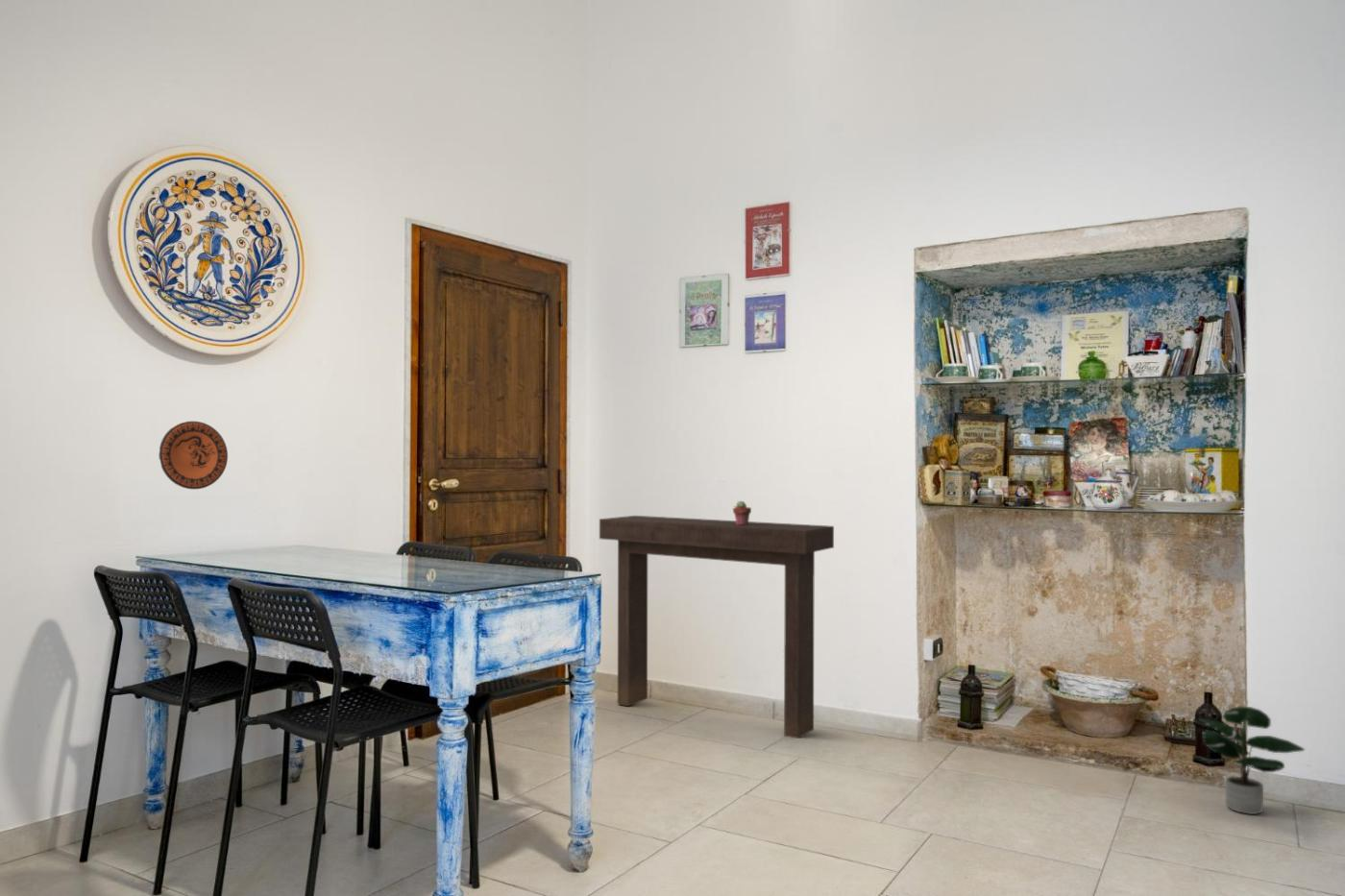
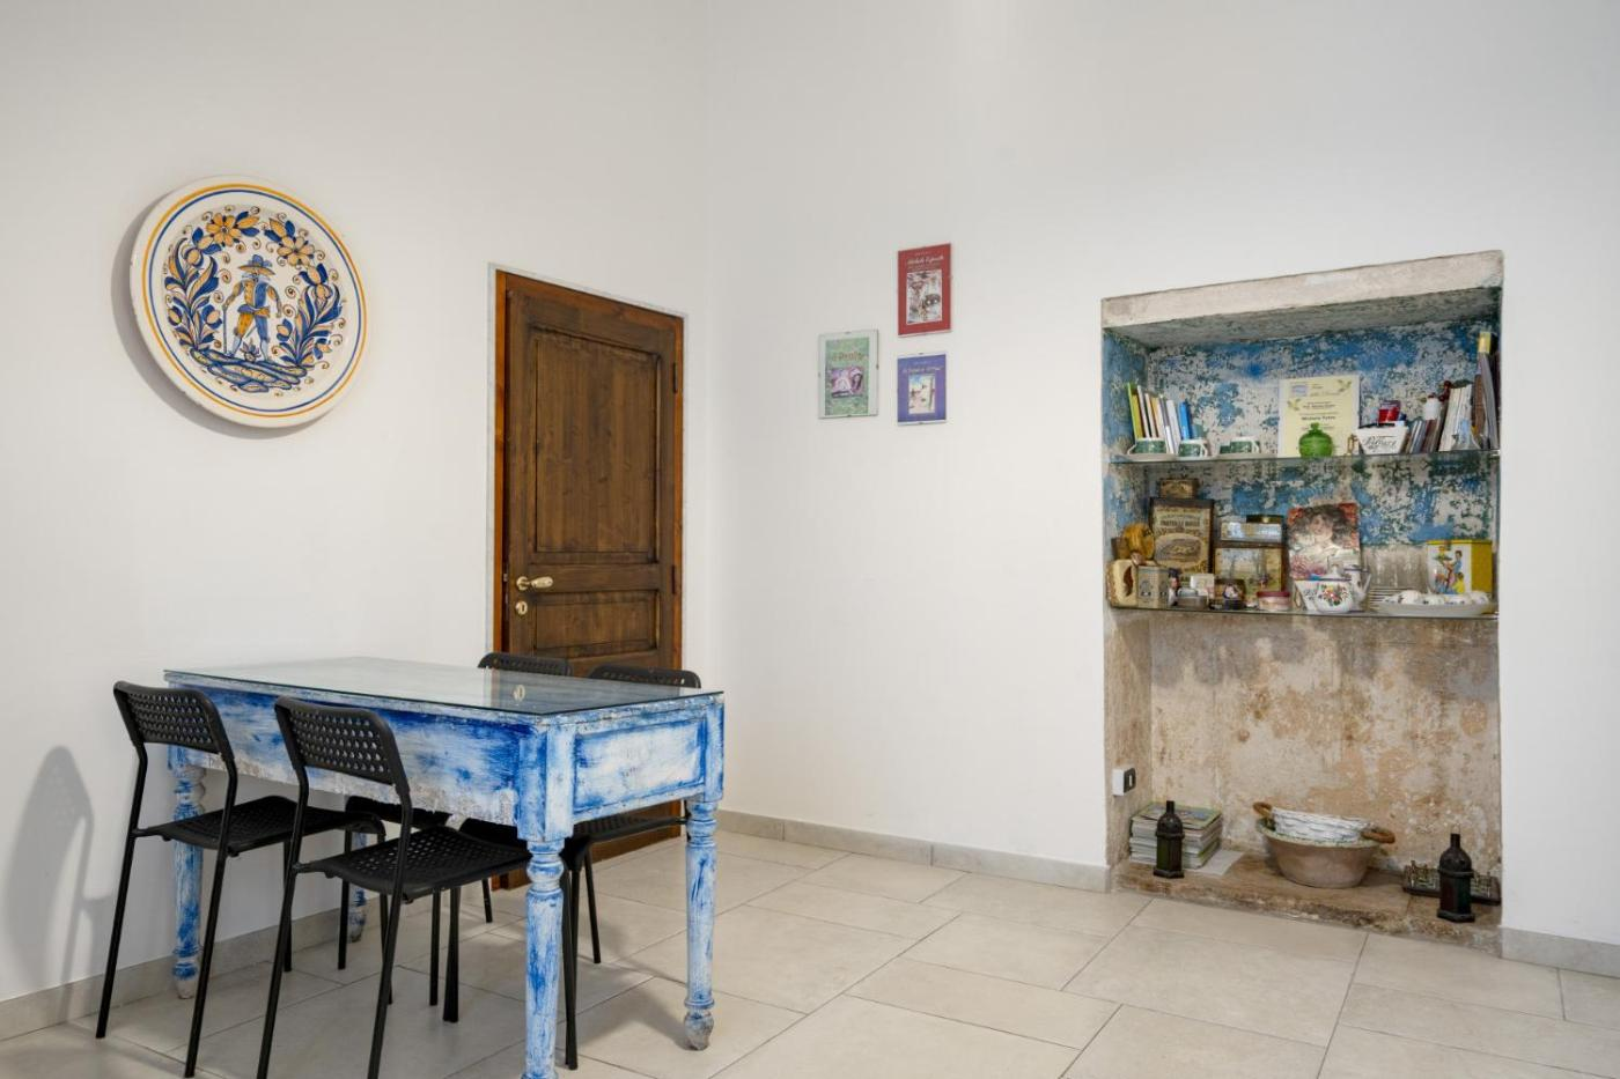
- potted plant [1197,705,1306,815]
- potted succulent [732,500,752,525]
- console table [599,515,835,739]
- decorative plate [158,421,229,491]
